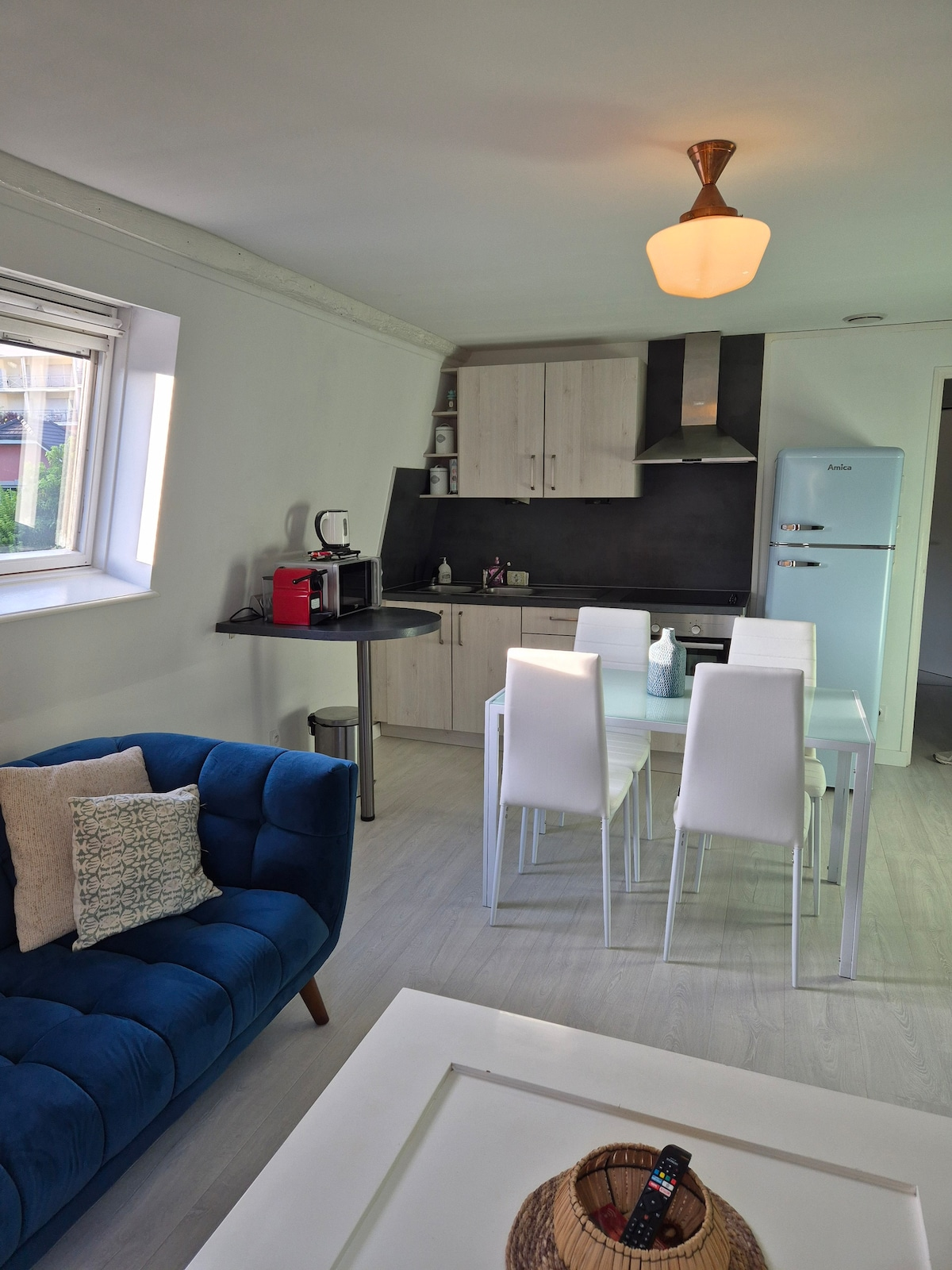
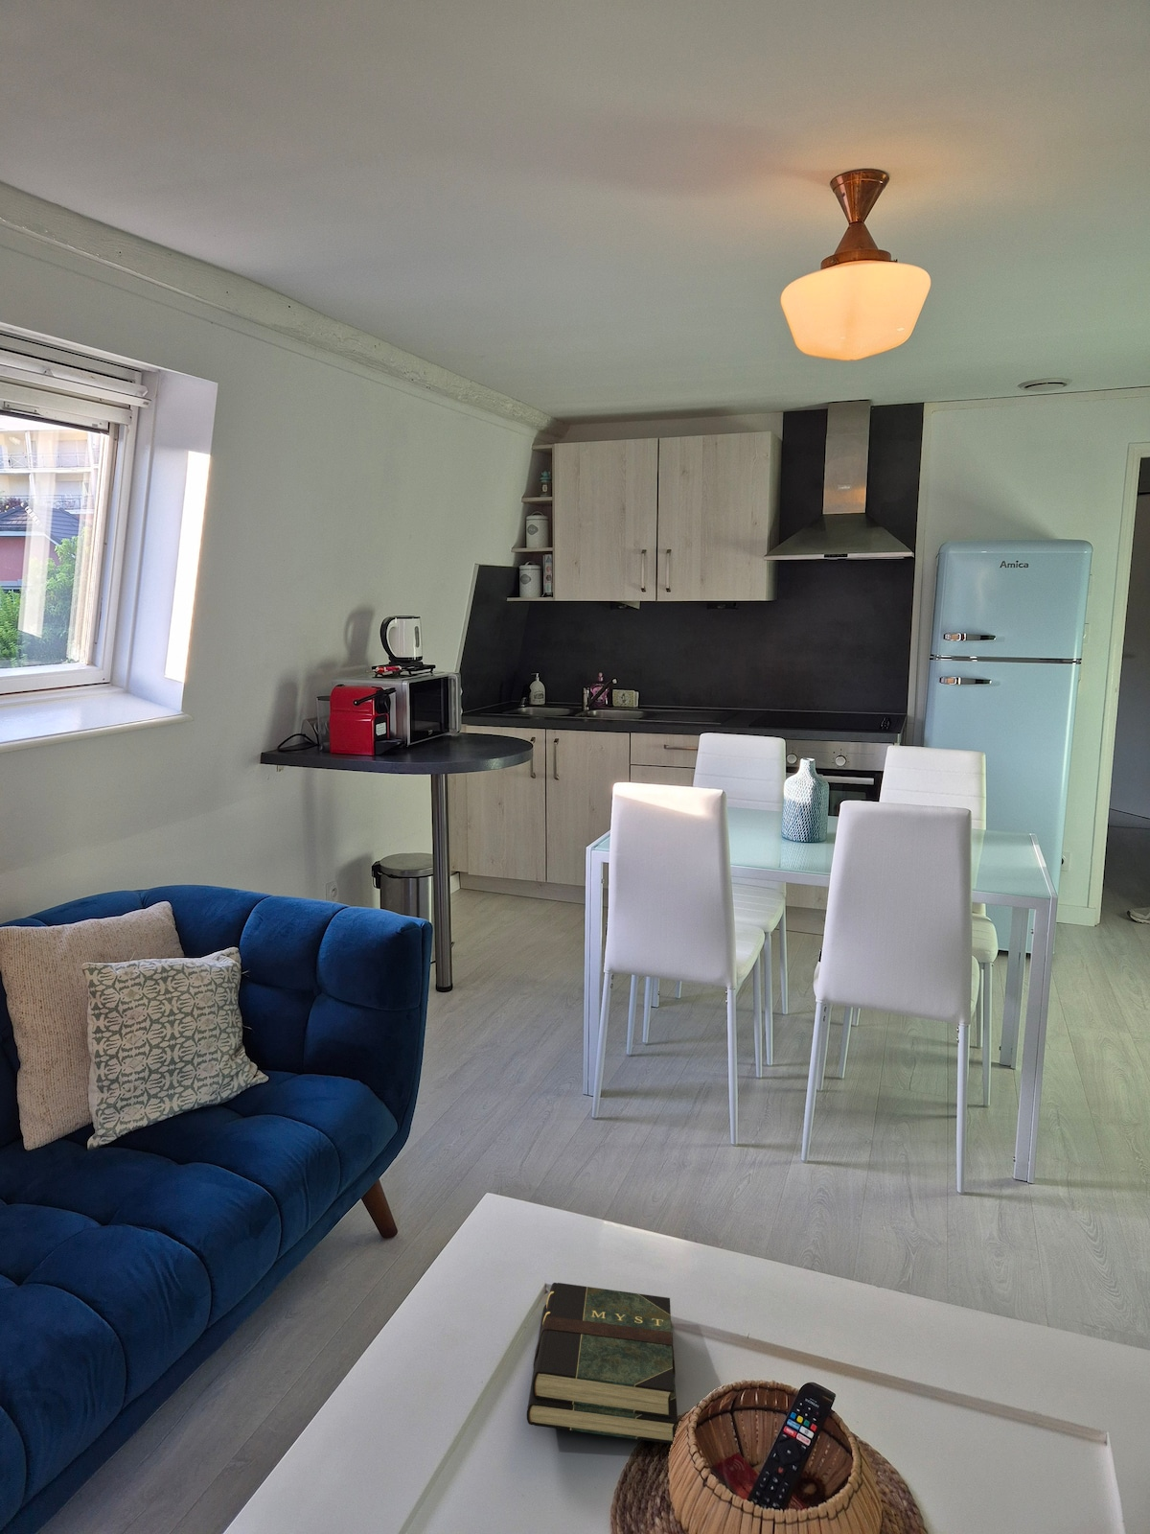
+ book [527,1282,679,1445]
